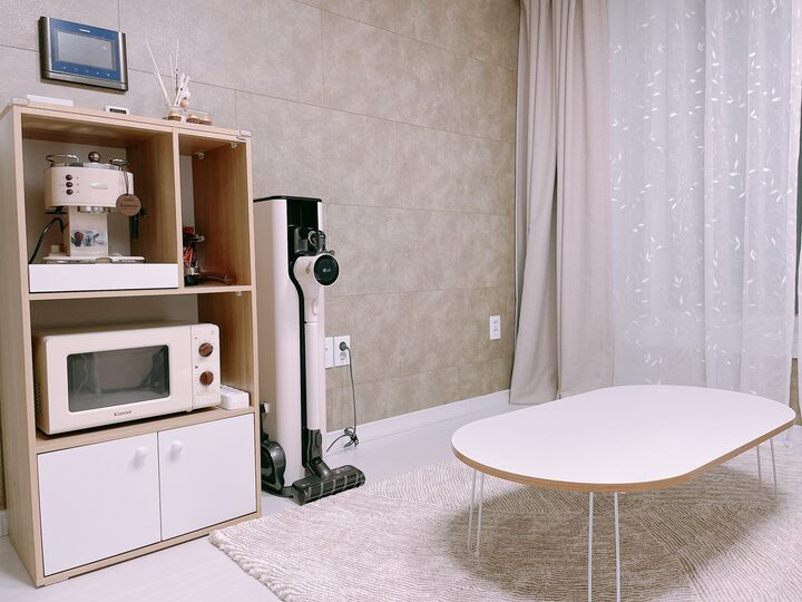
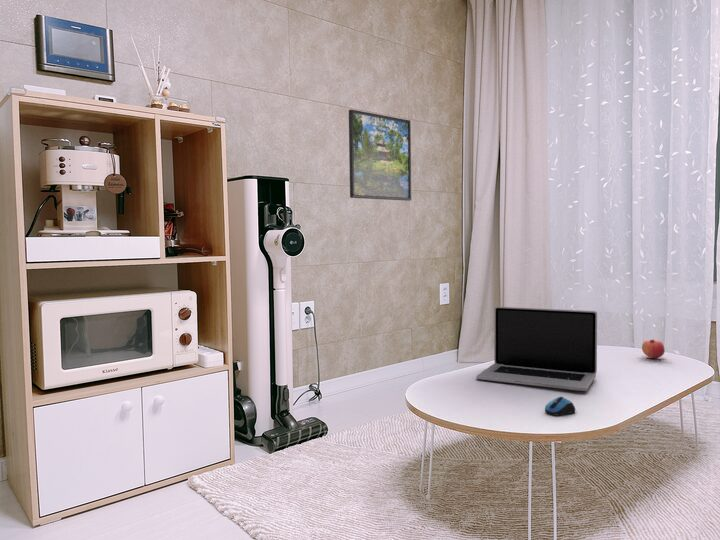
+ pomegranate [641,338,666,359]
+ computer mouse [544,396,576,416]
+ laptop [475,306,598,392]
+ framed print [348,108,412,202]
